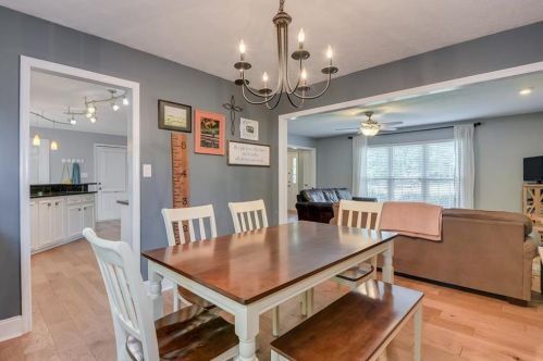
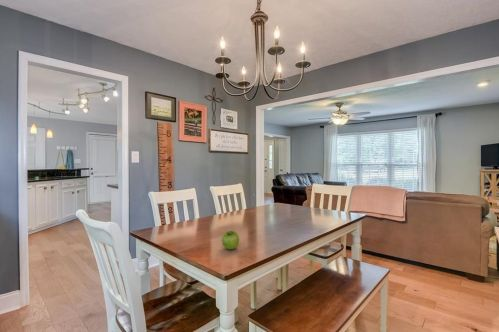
+ fruit [221,230,240,251]
